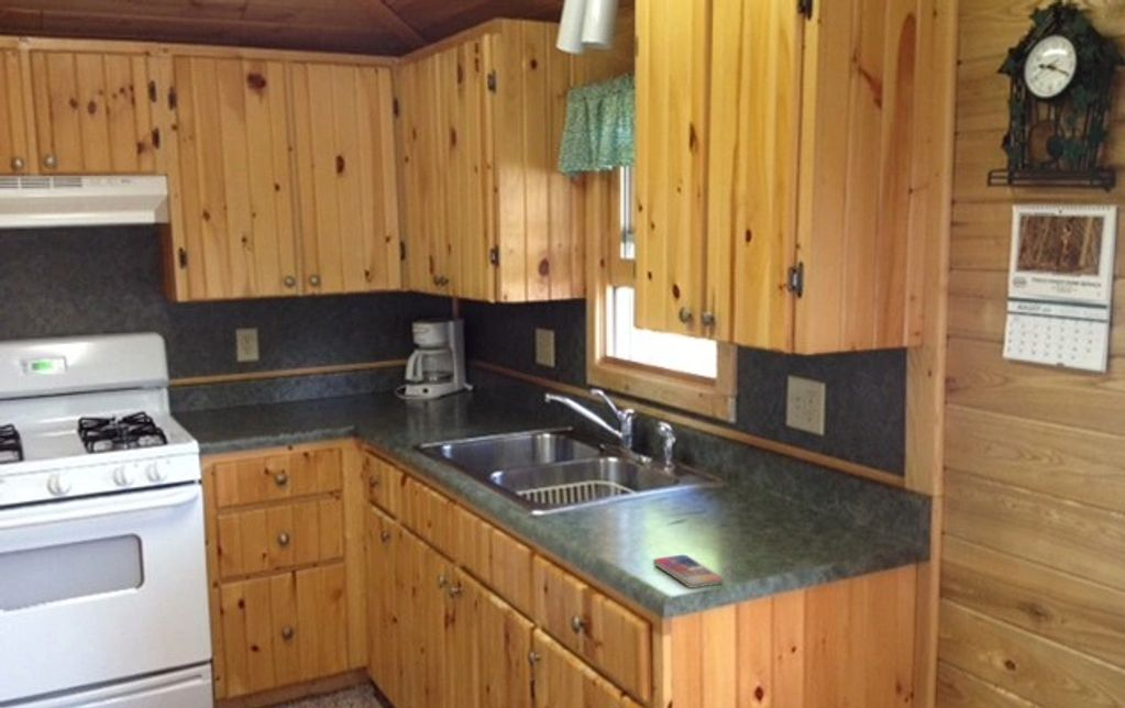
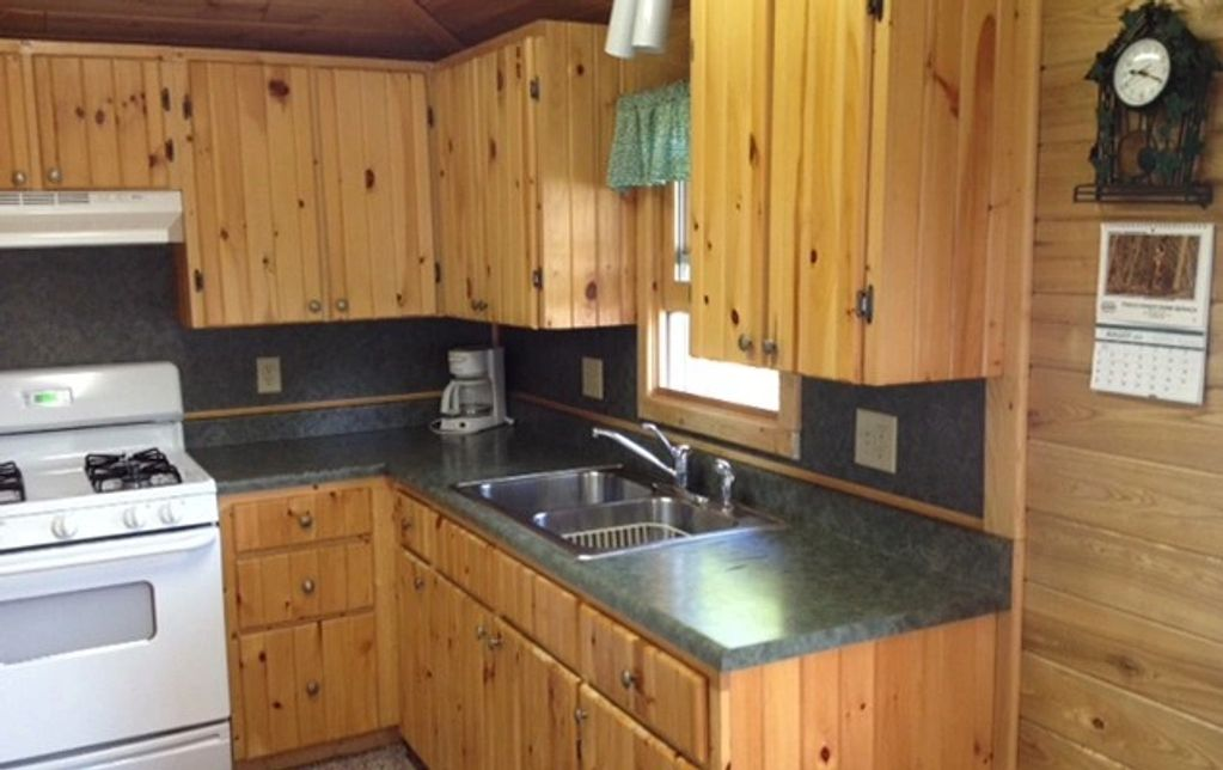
- smartphone [652,554,726,589]
